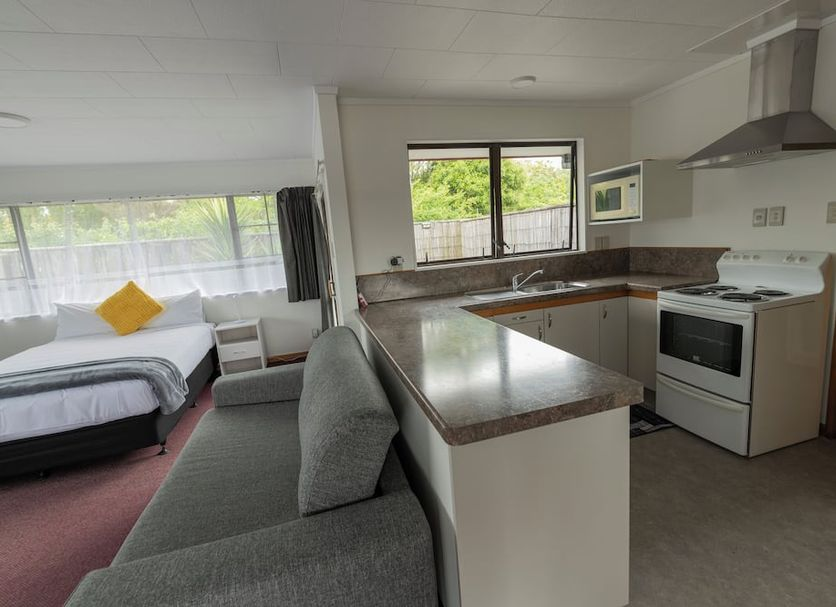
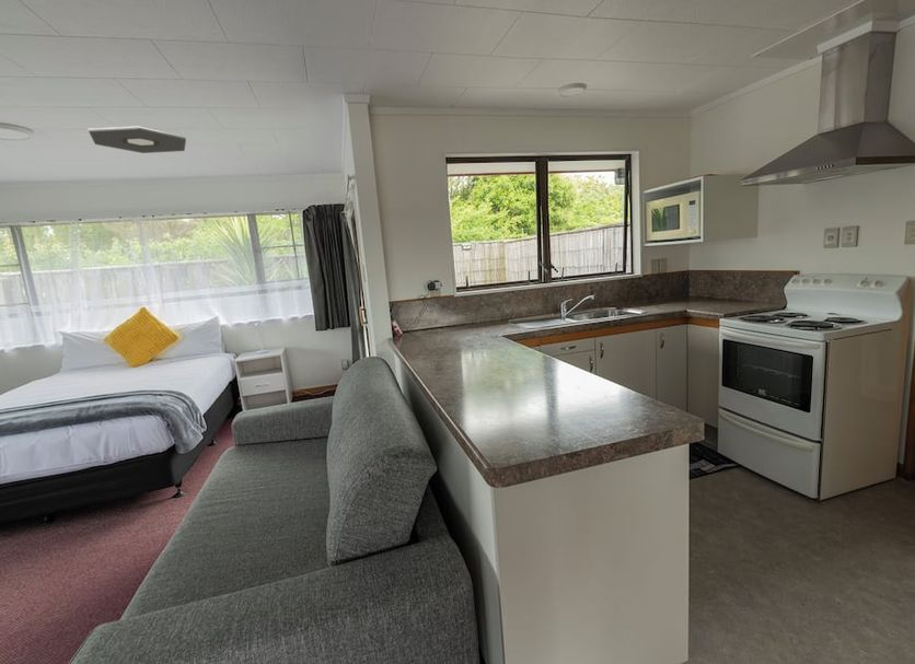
+ ceiling light [88,126,187,154]
